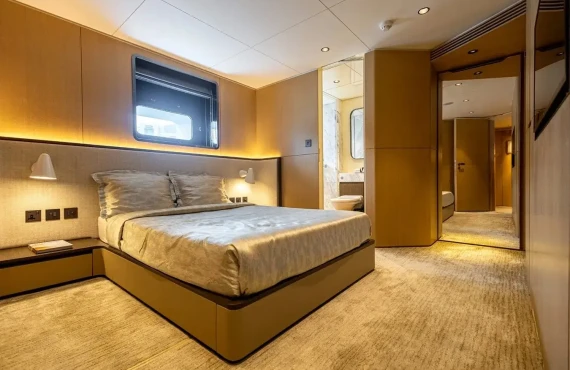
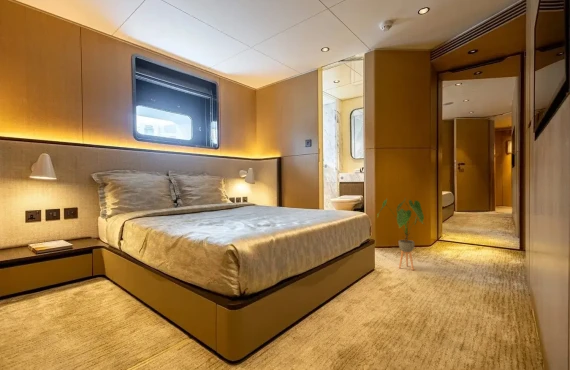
+ house plant [376,196,426,271]
